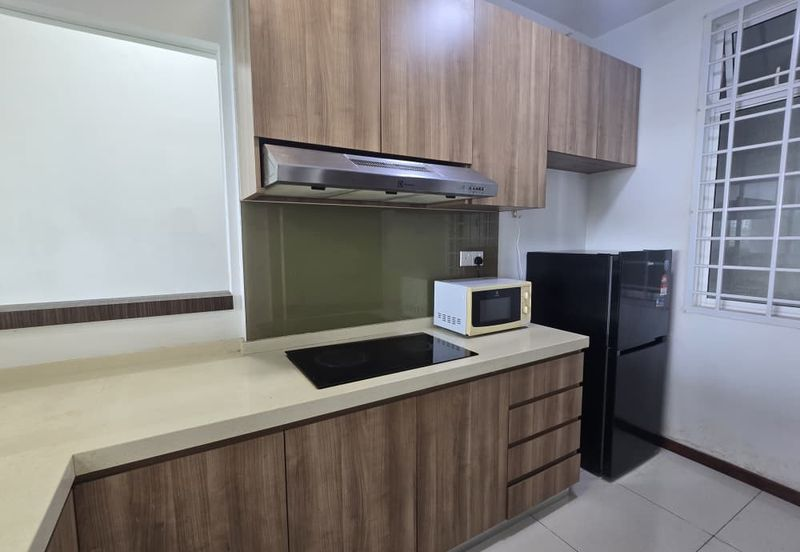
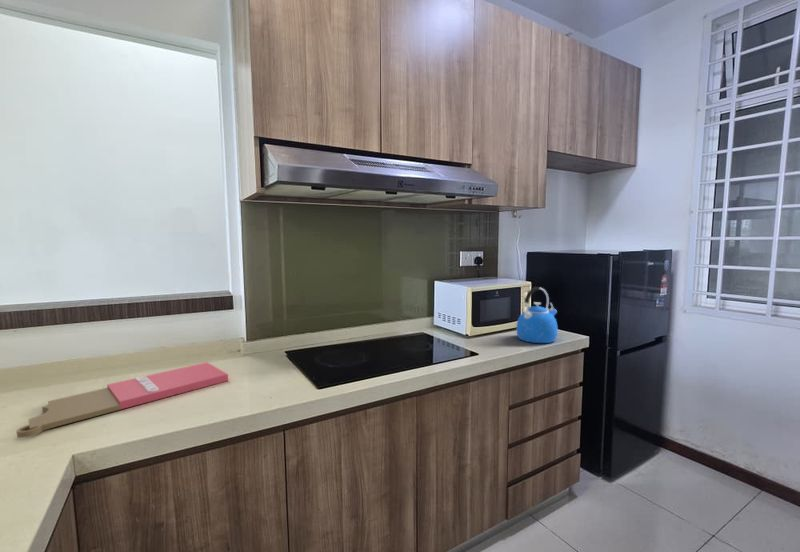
+ kettle [515,286,559,344]
+ cutting board [16,361,229,439]
